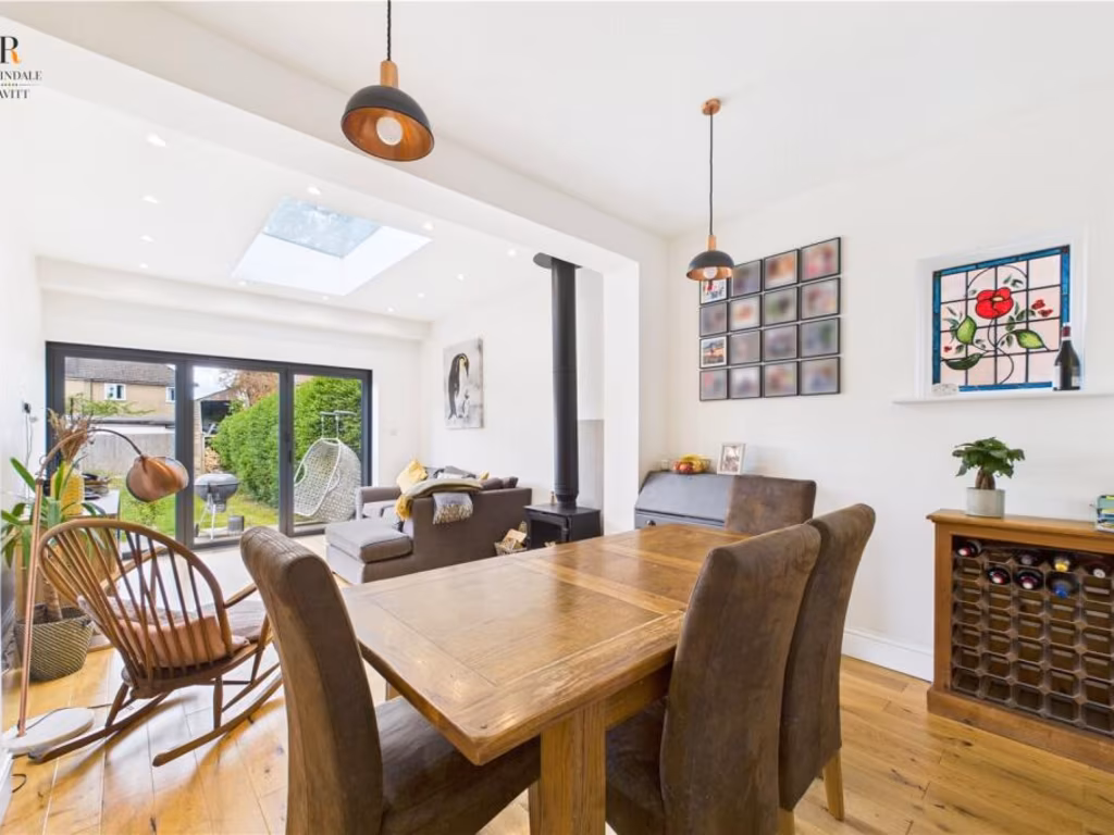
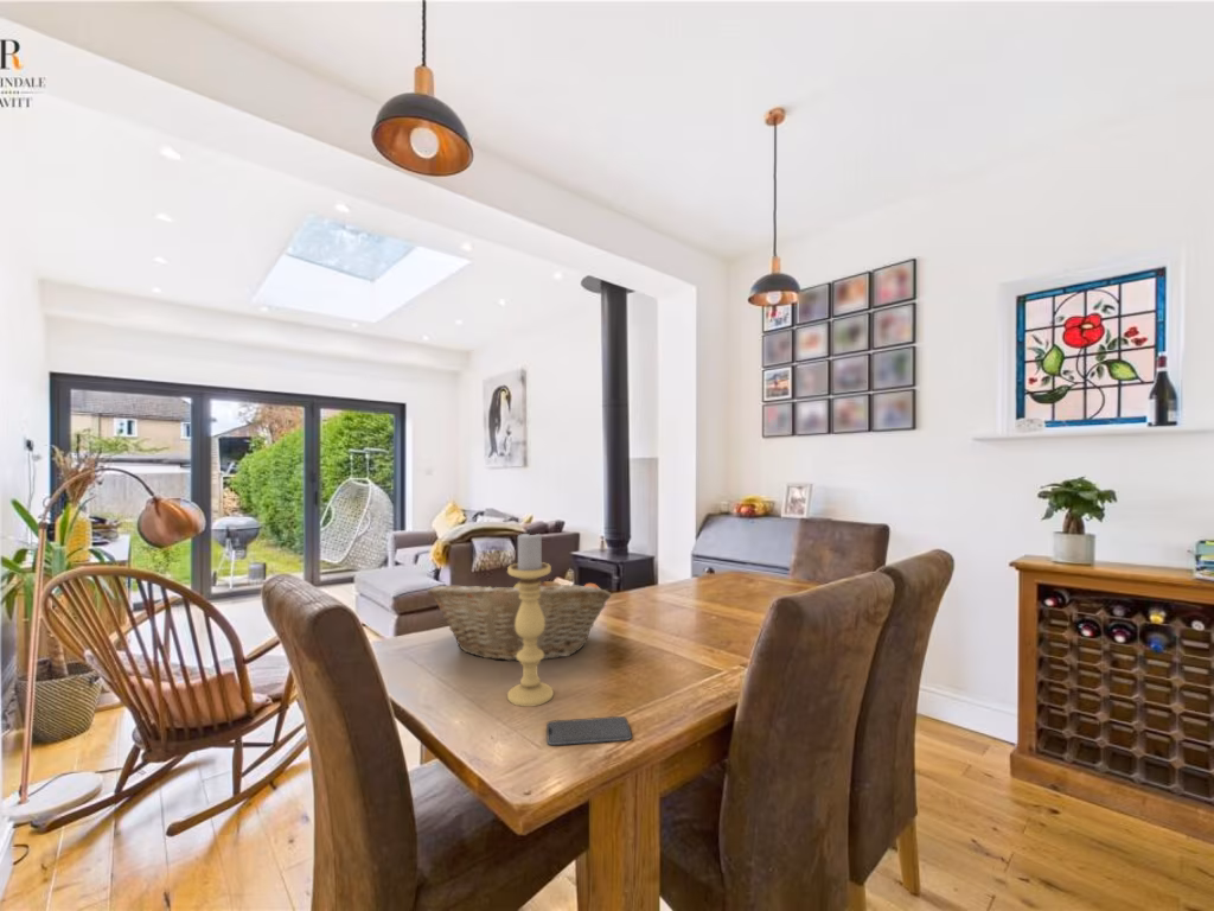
+ smartphone [545,715,633,746]
+ candle holder [506,530,555,708]
+ fruit basket [427,580,612,662]
